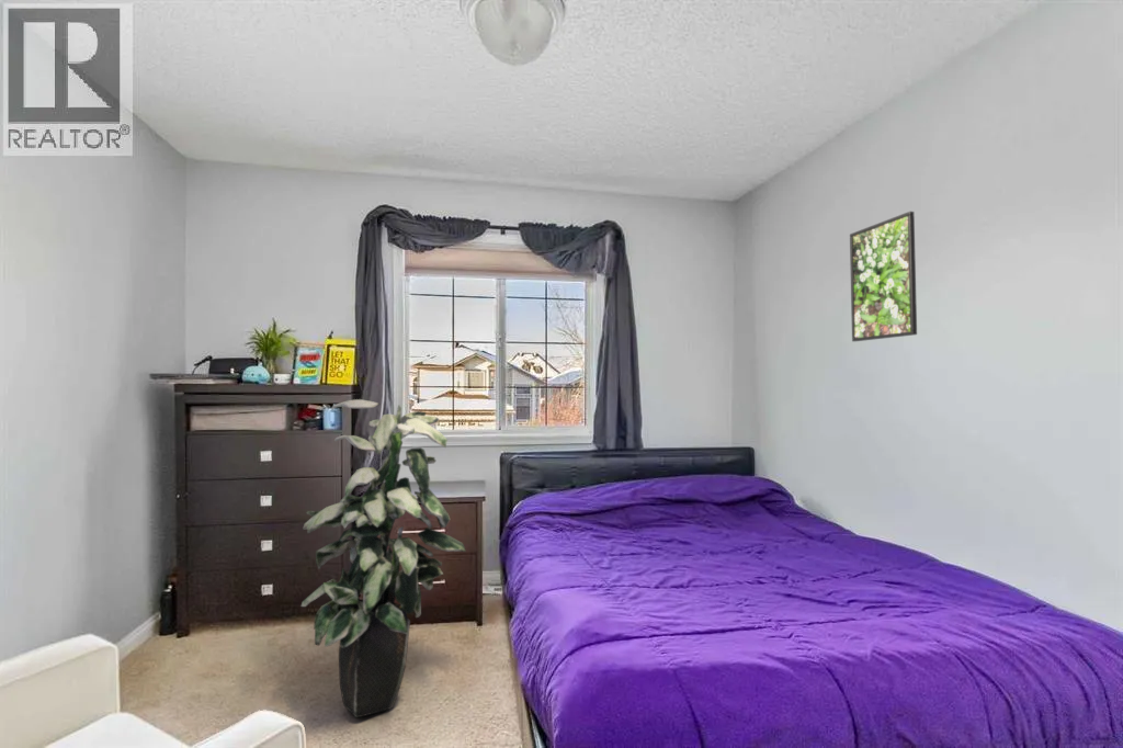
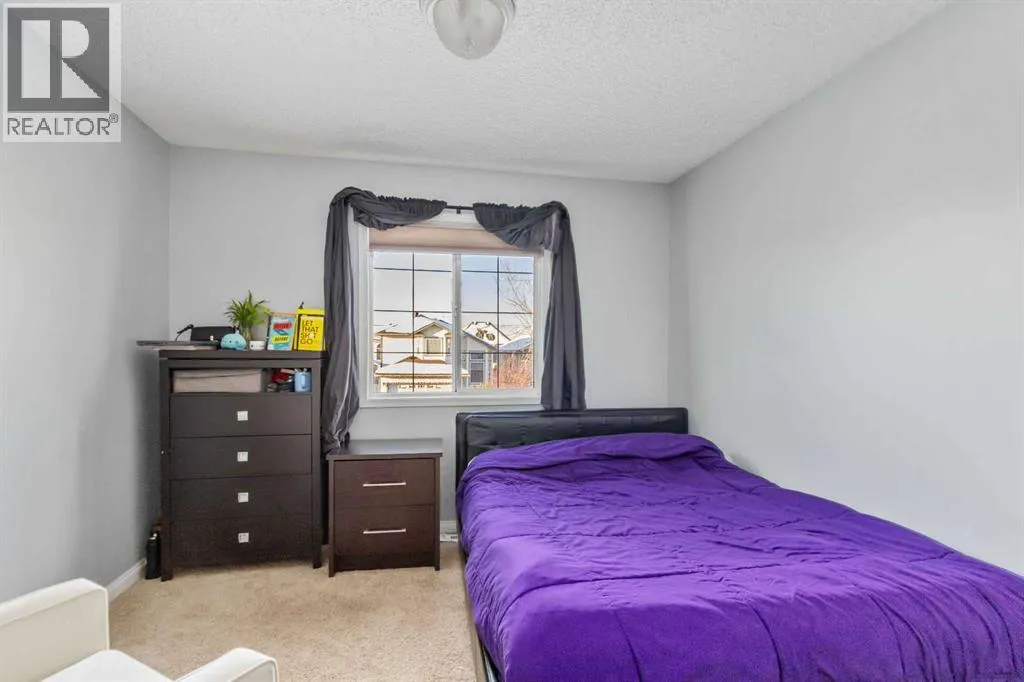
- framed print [849,211,918,342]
- indoor plant [299,398,467,718]
